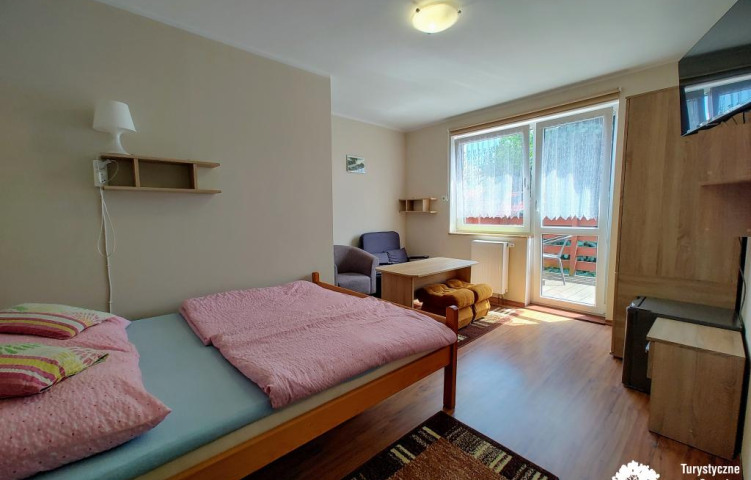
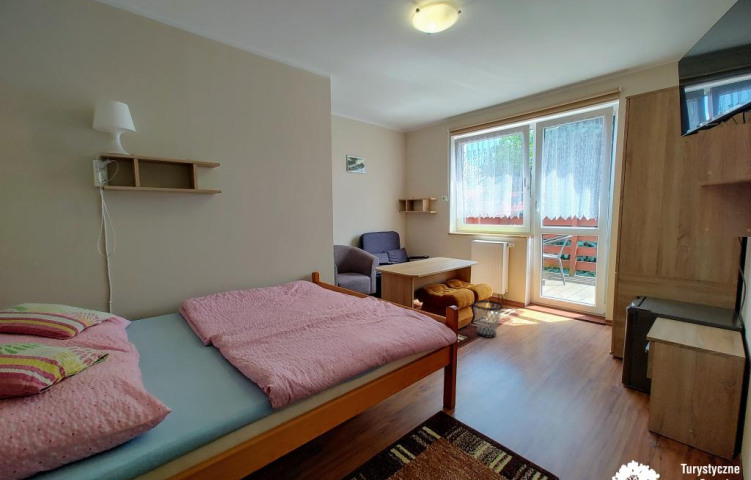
+ wastebasket [472,299,503,339]
